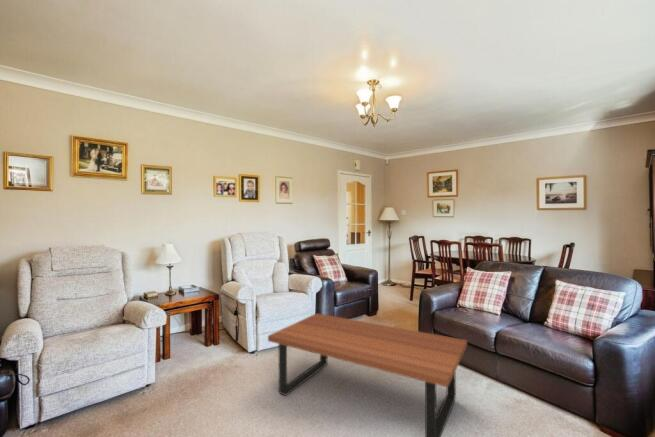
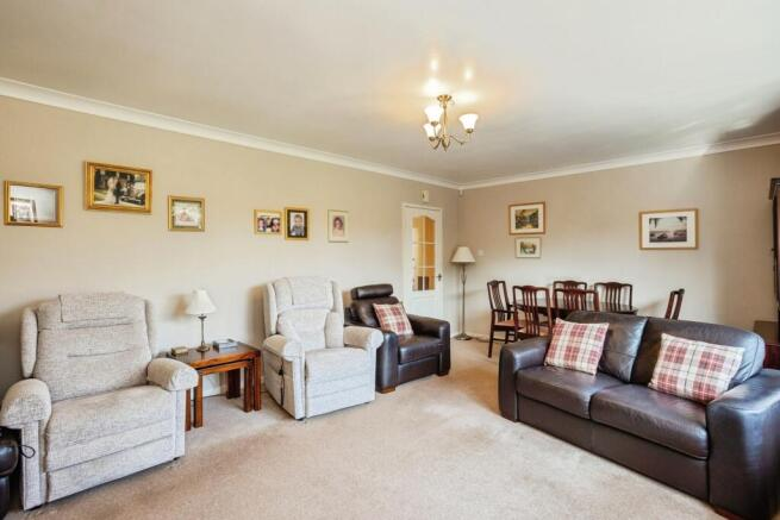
- coffee table [267,312,468,437]
